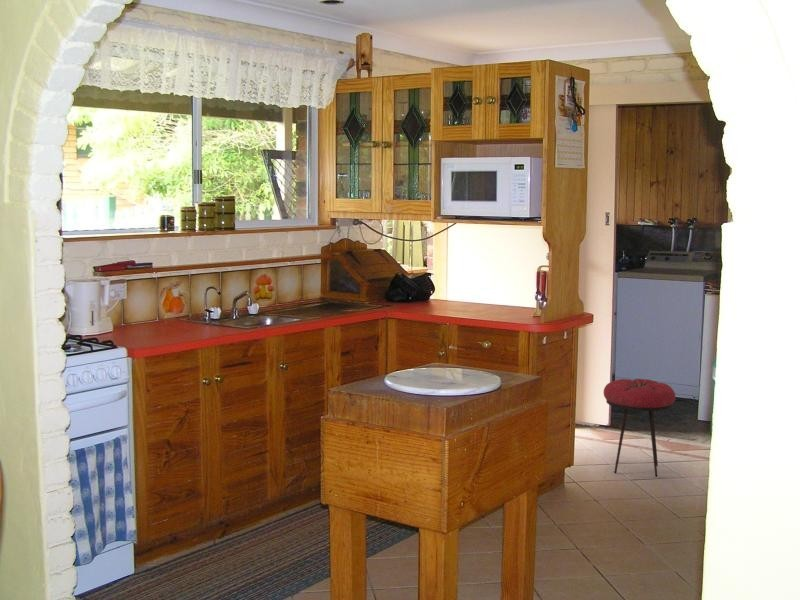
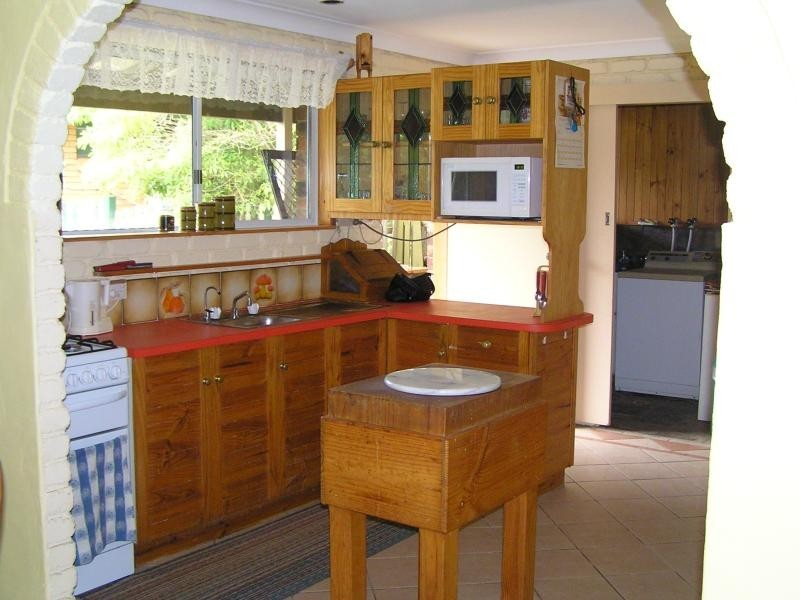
- stool [603,378,676,478]
